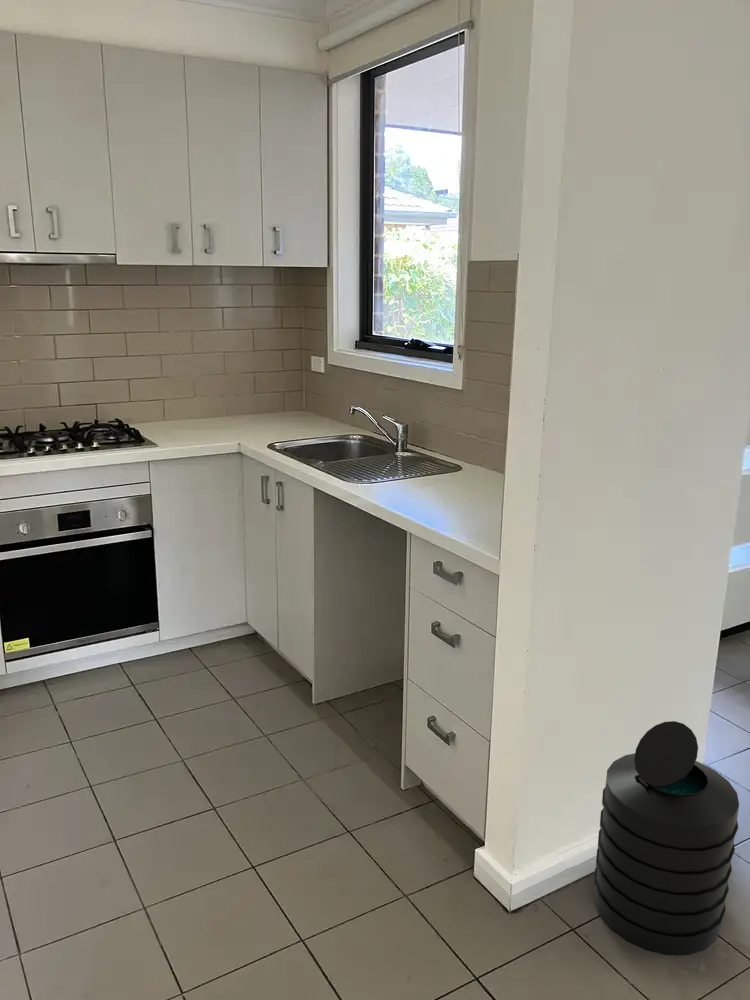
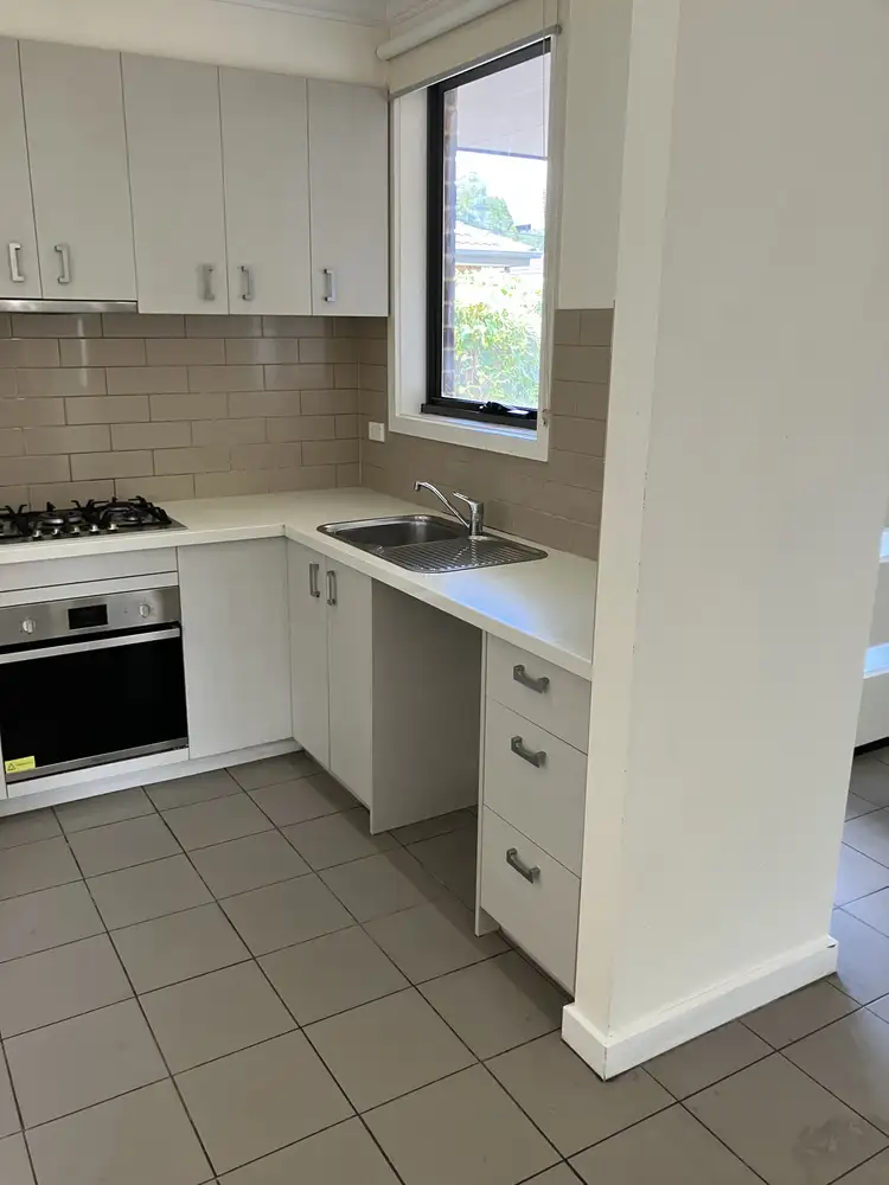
- trash can [593,720,740,956]
